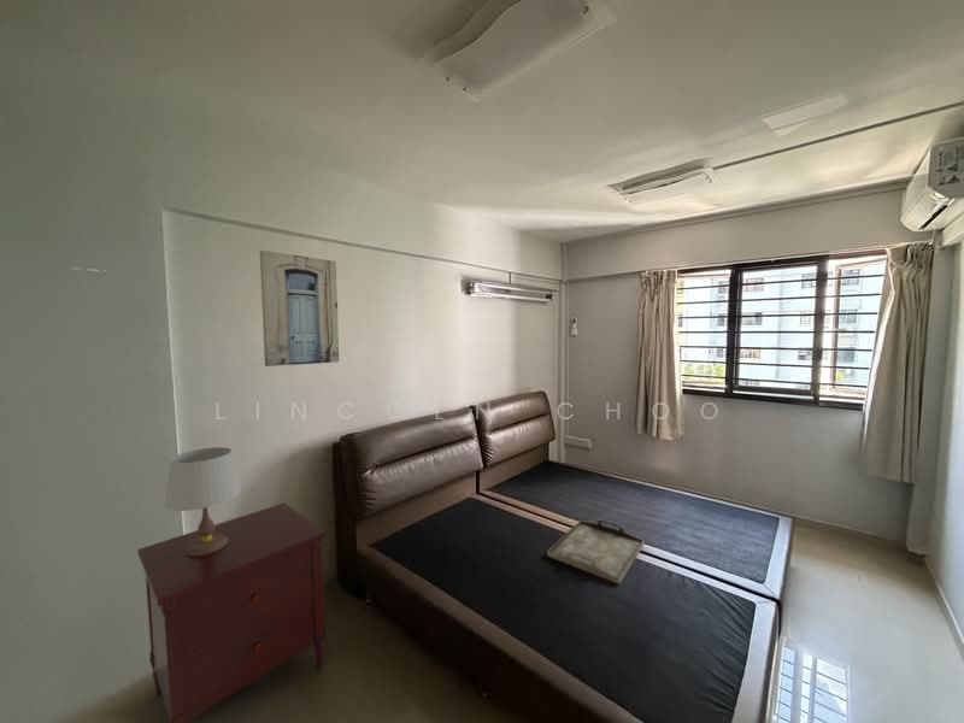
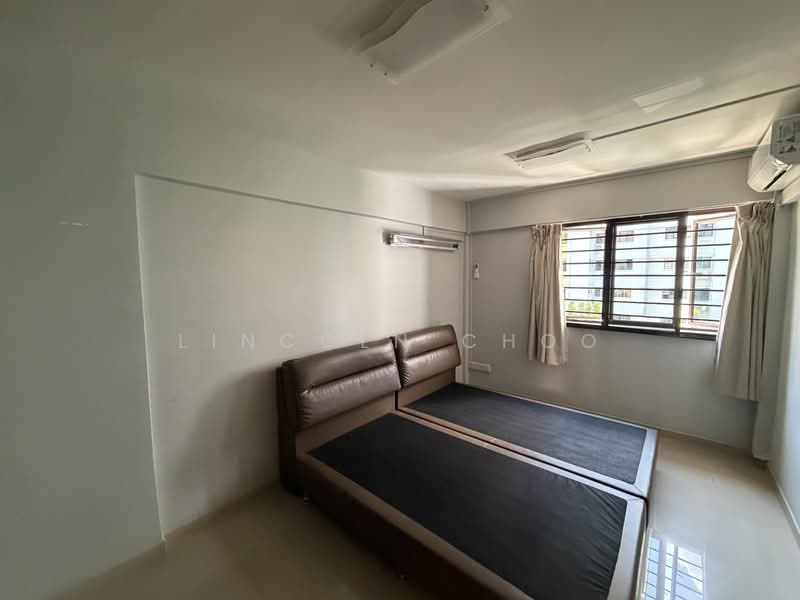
- dresser [136,501,328,723]
- table lamp [164,446,242,557]
- serving tray [546,519,646,586]
- wall art [259,249,340,368]
